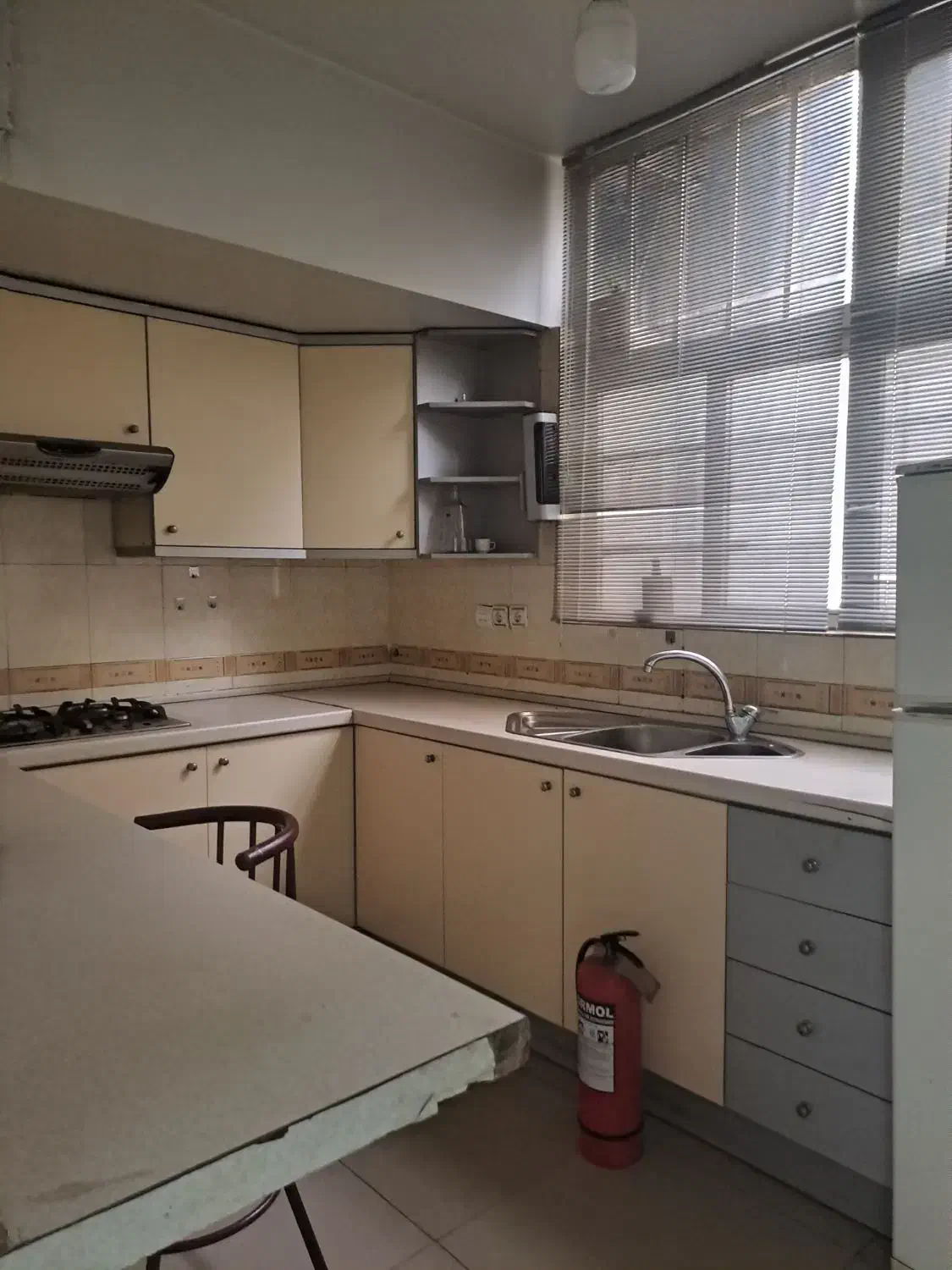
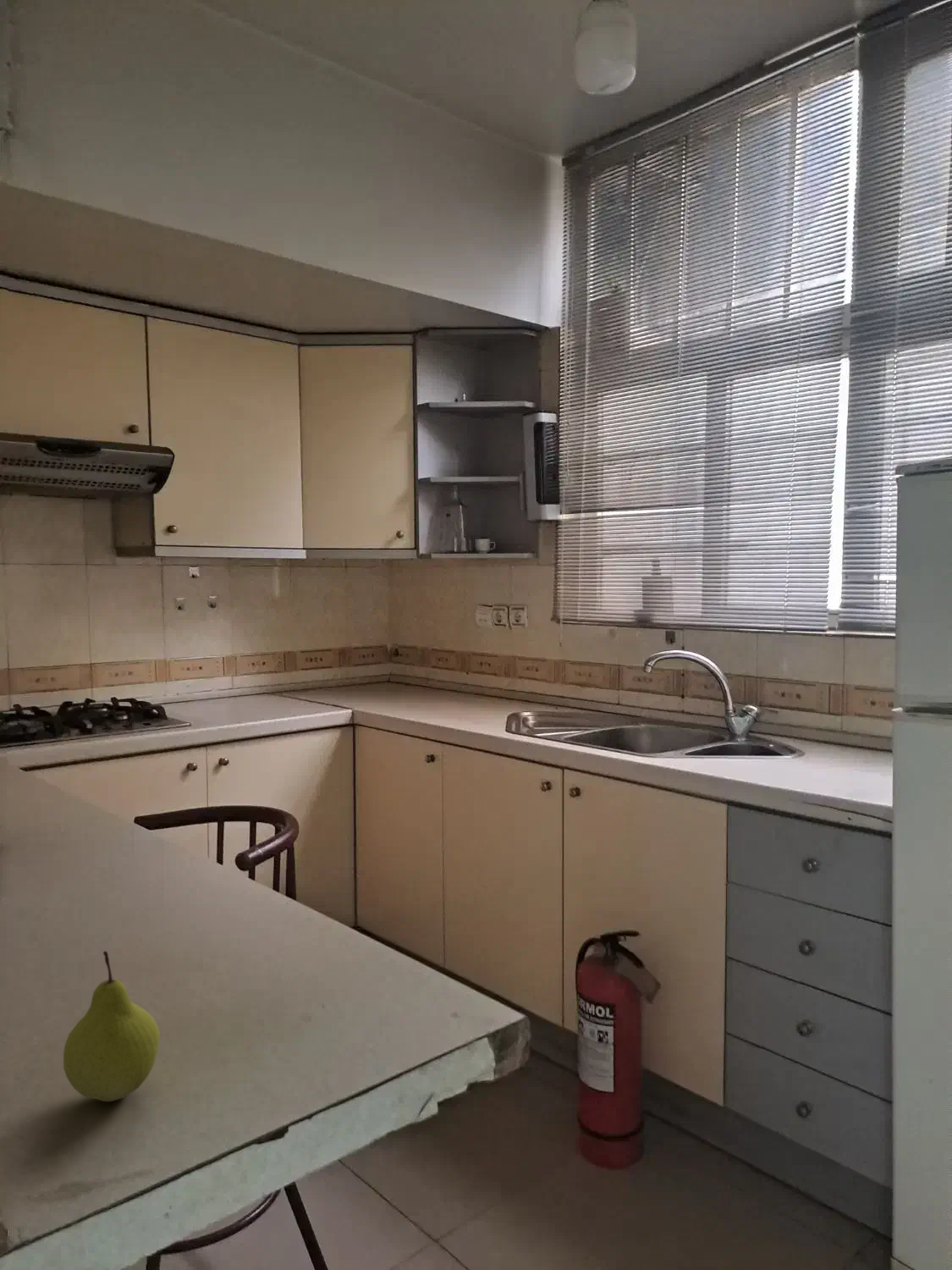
+ fruit [63,950,161,1102]
